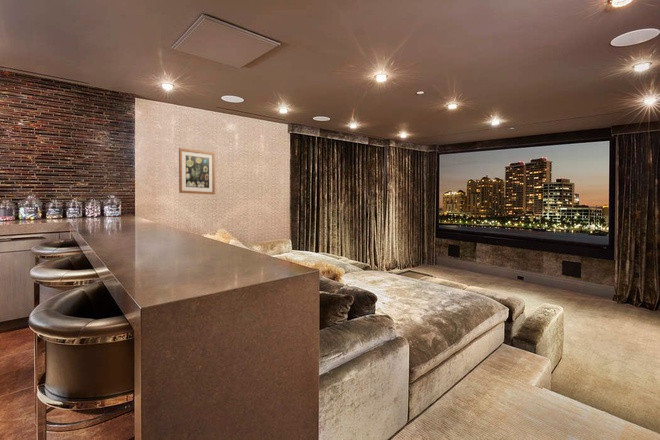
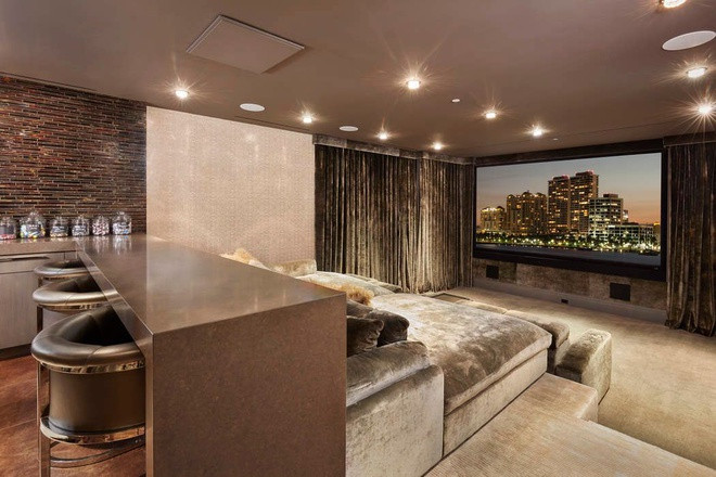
- wall art [178,147,216,195]
